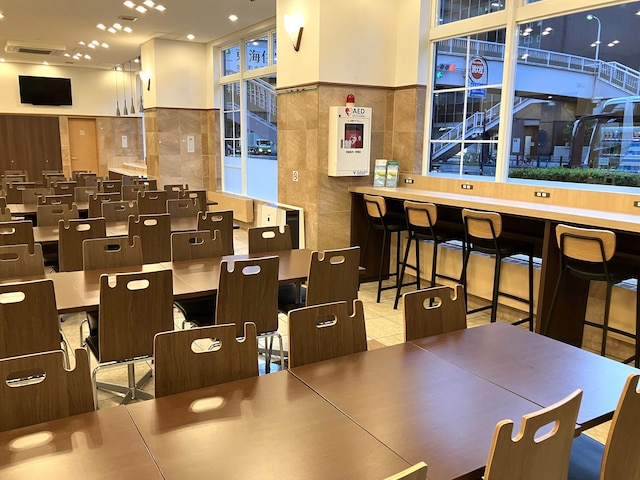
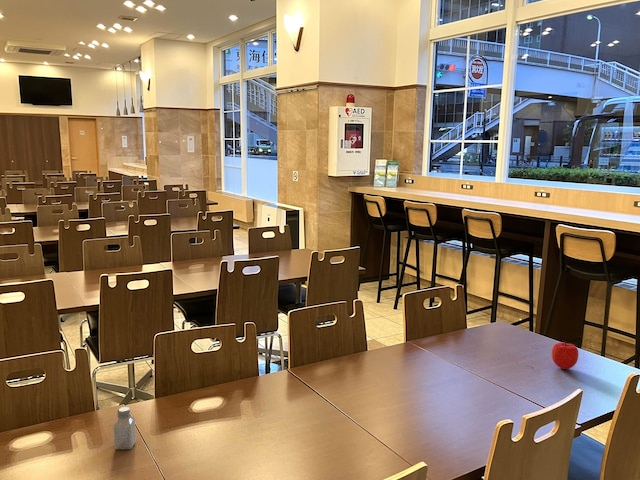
+ saltshaker [113,406,137,450]
+ fruit [551,341,579,370]
